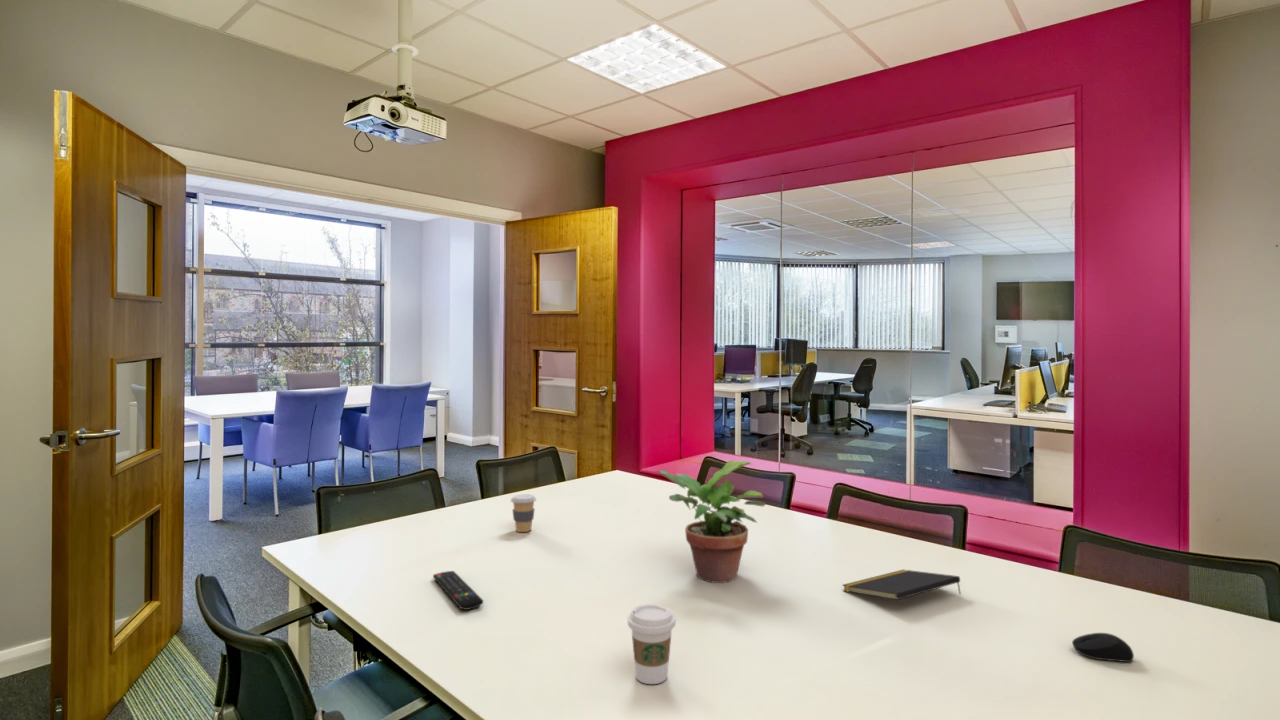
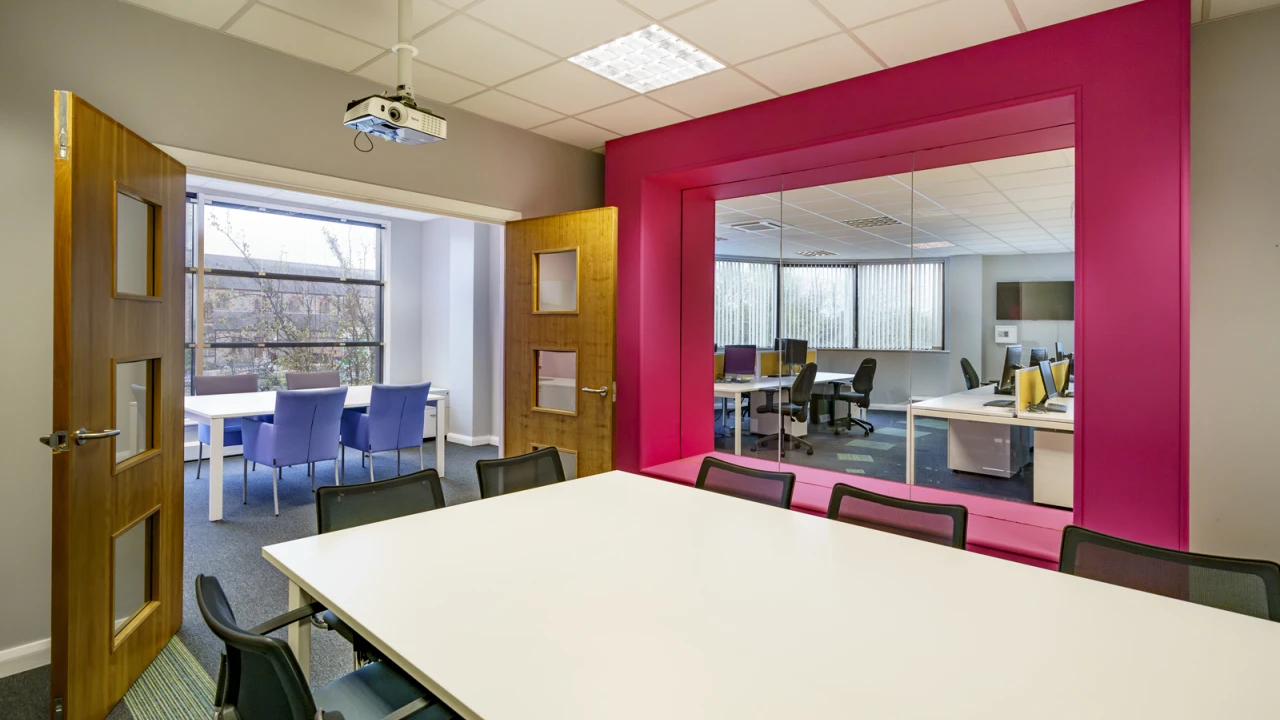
- coffee cup [627,603,677,685]
- computer mouse [1071,632,1135,663]
- notepad [841,569,962,601]
- potted plant [653,460,767,584]
- coffee cup [510,493,537,533]
- remote control [432,570,484,611]
